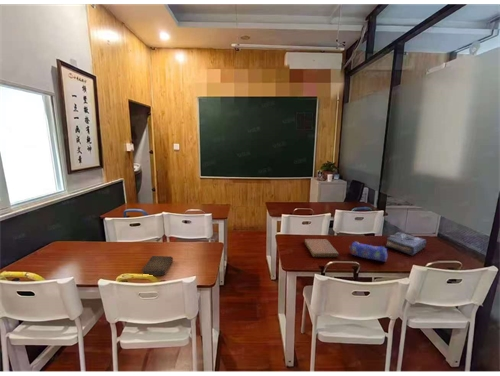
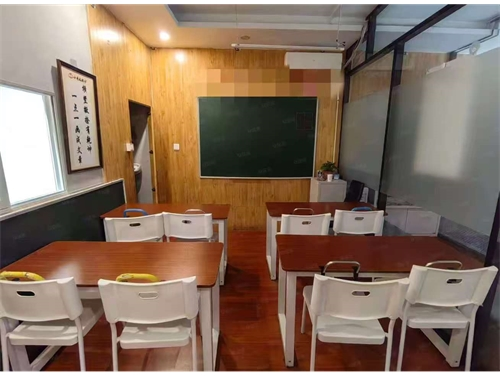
- book [141,255,174,277]
- pencil case [348,240,388,263]
- notebook [304,238,340,258]
- book [385,231,427,257]
